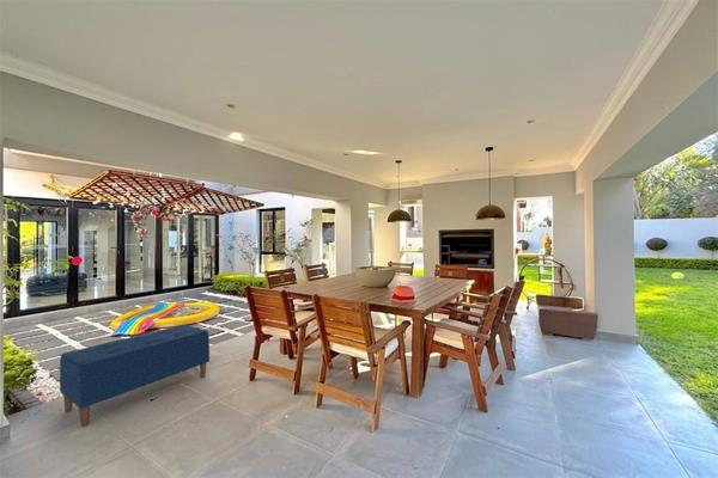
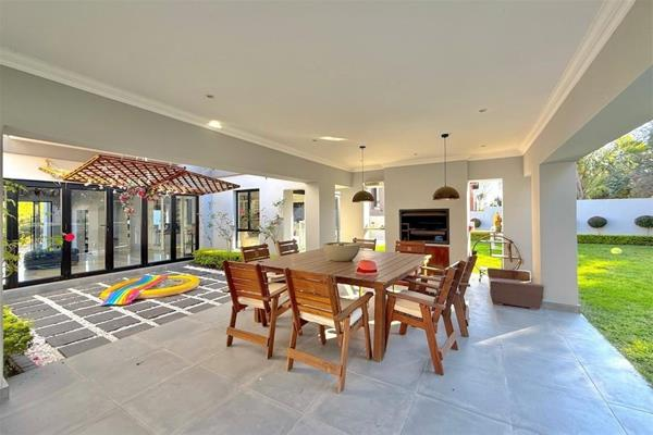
- bench [59,324,211,428]
